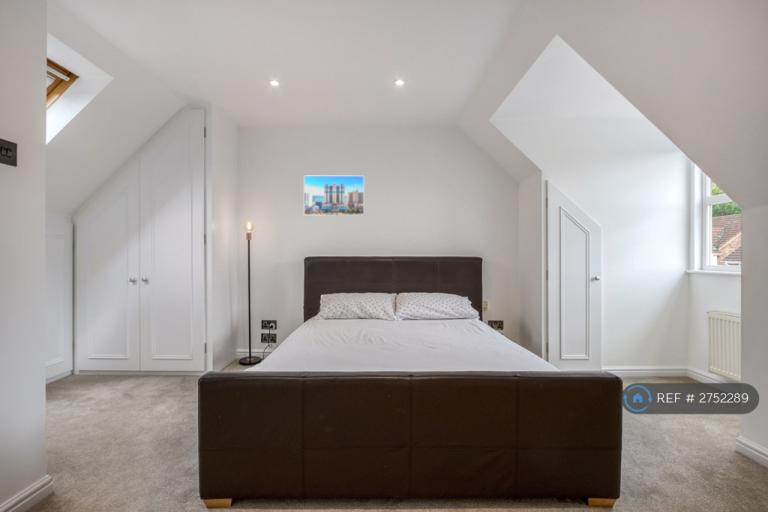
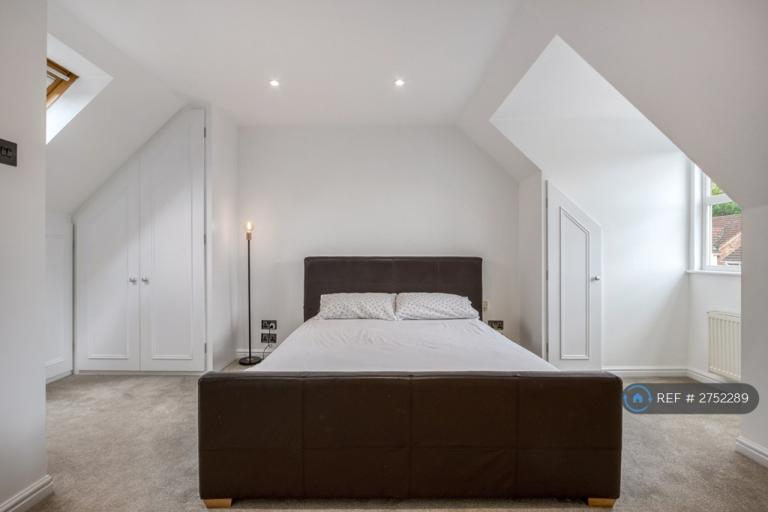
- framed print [303,174,365,217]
